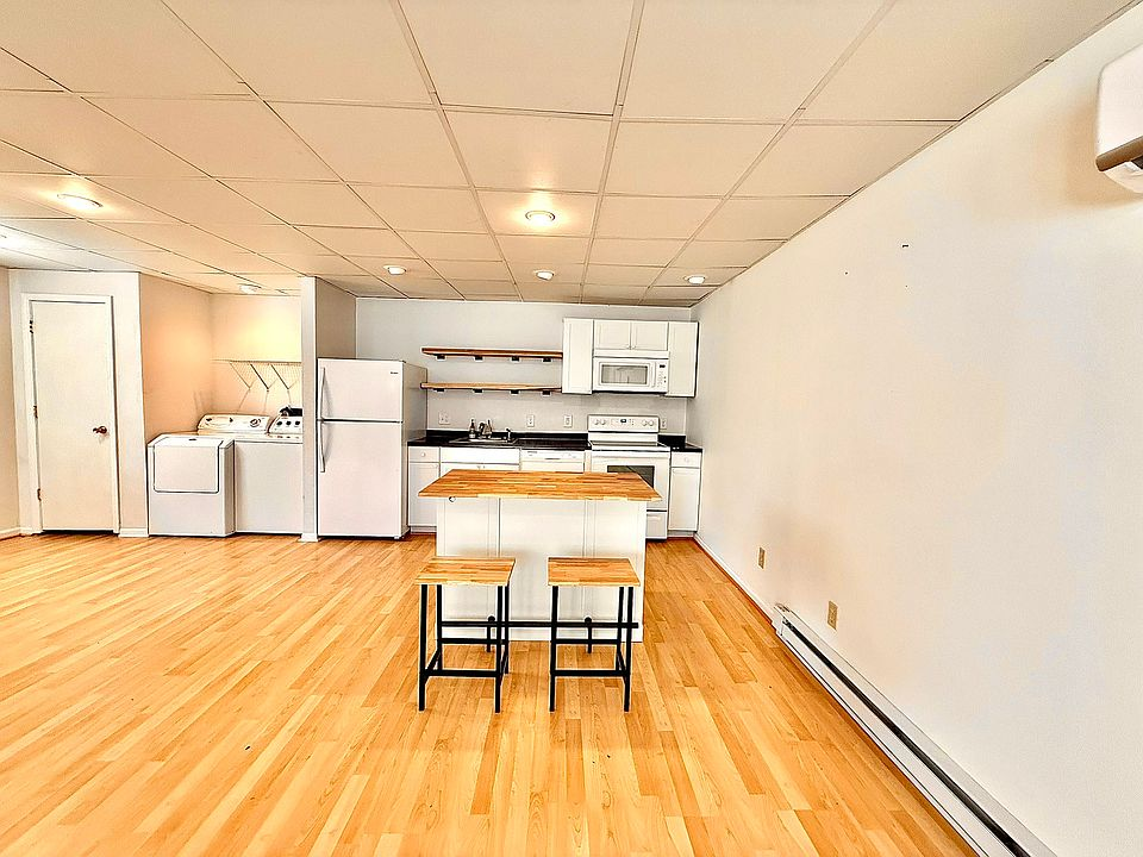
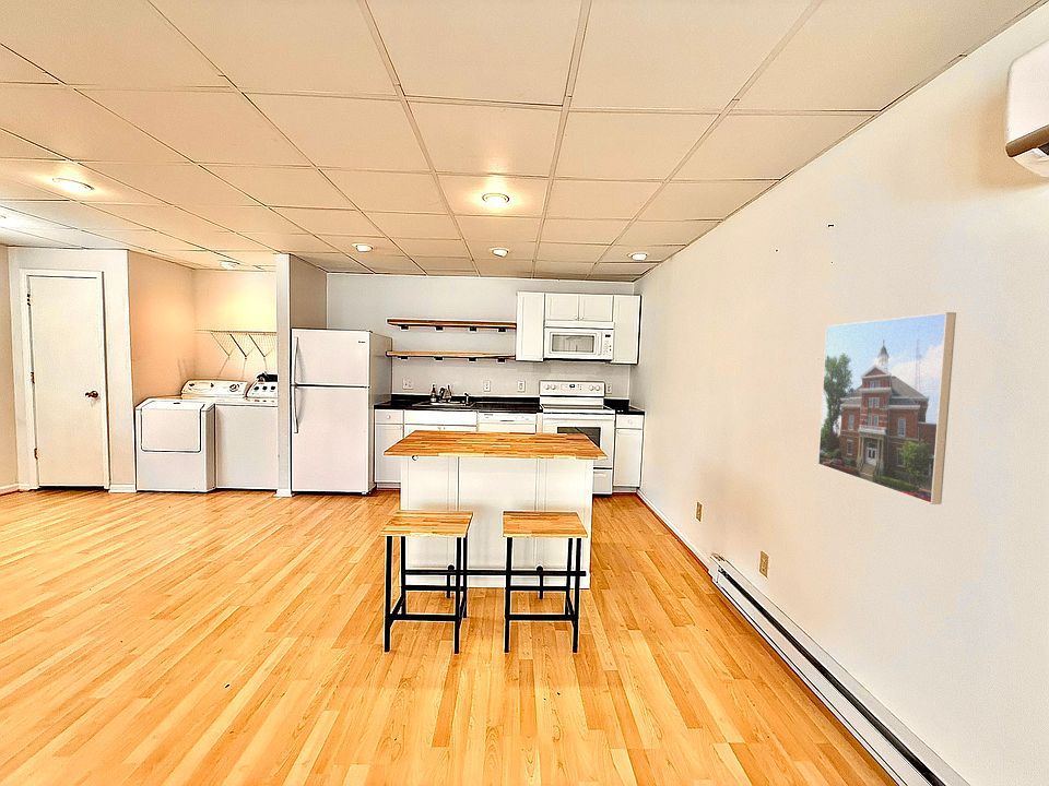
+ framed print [817,311,957,505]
